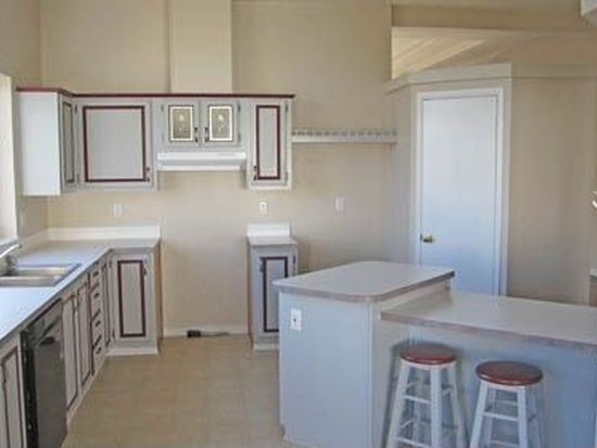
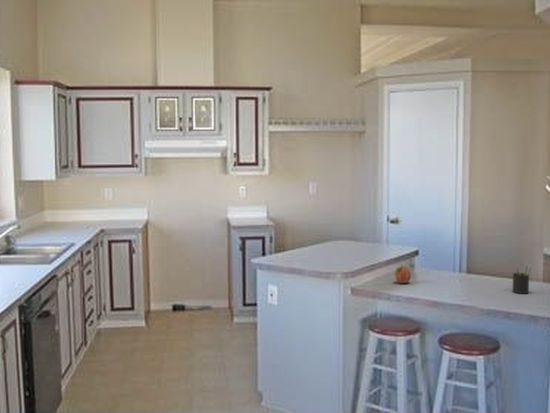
+ fruit [394,264,412,284]
+ pen holder [512,263,532,295]
